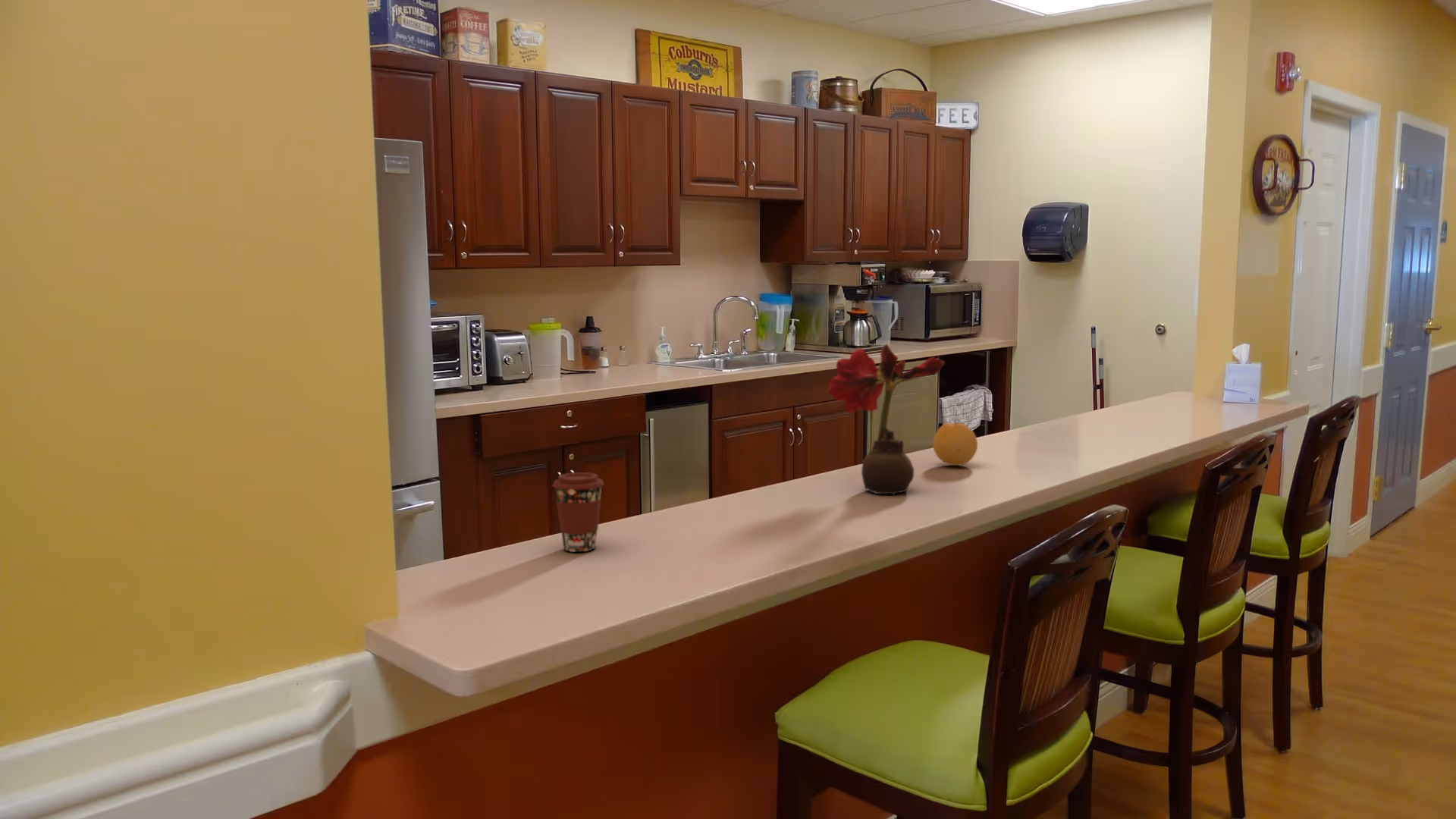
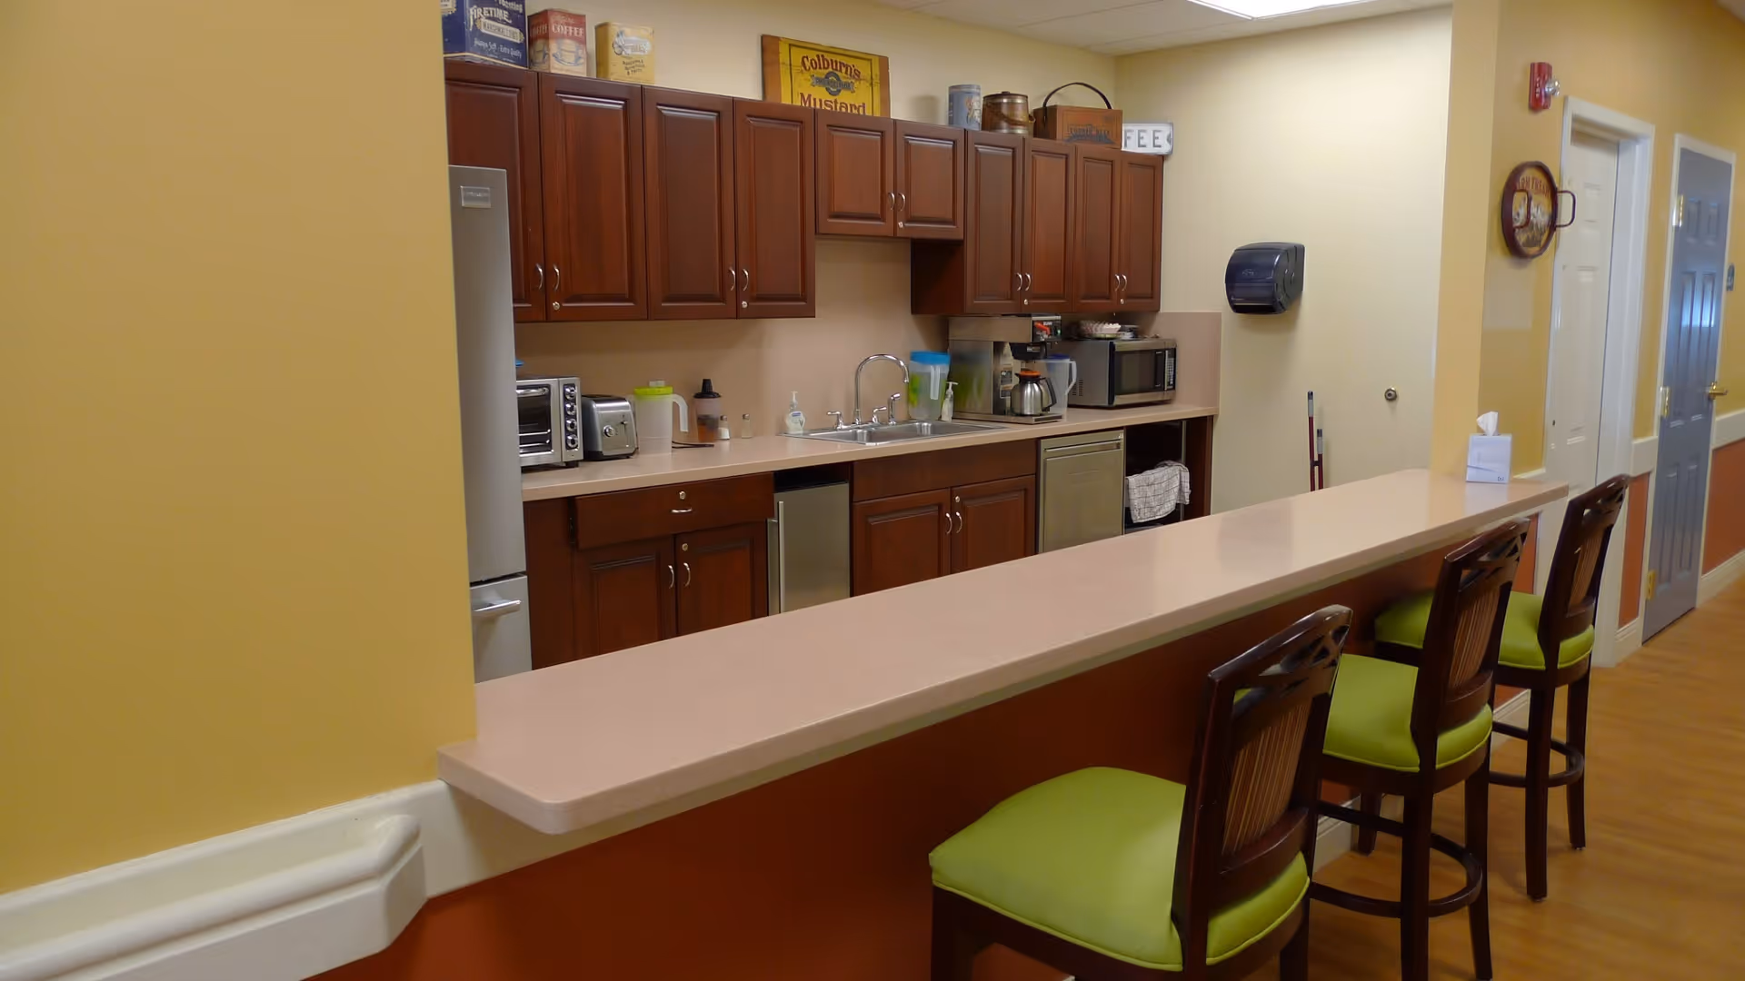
- flower [827,343,946,494]
- fruit [932,422,978,466]
- coffee cup [551,472,605,553]
